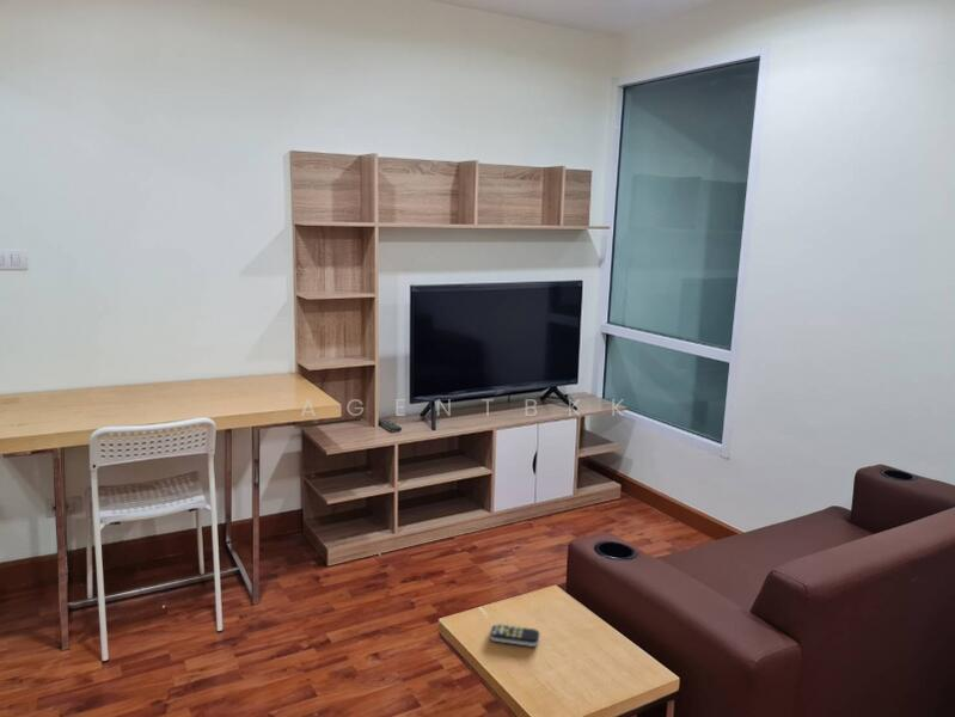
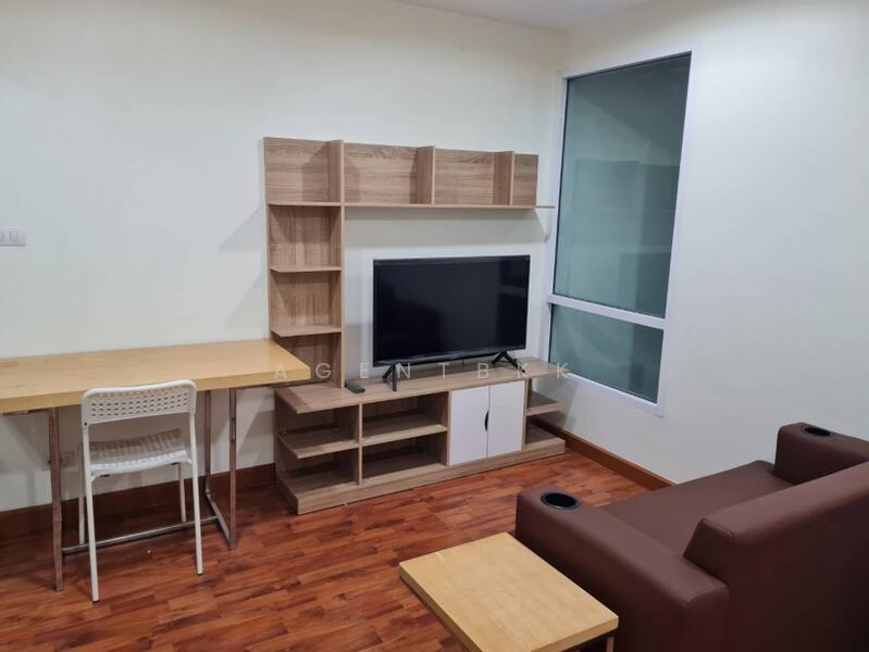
- remote control [489,623,540,648]
